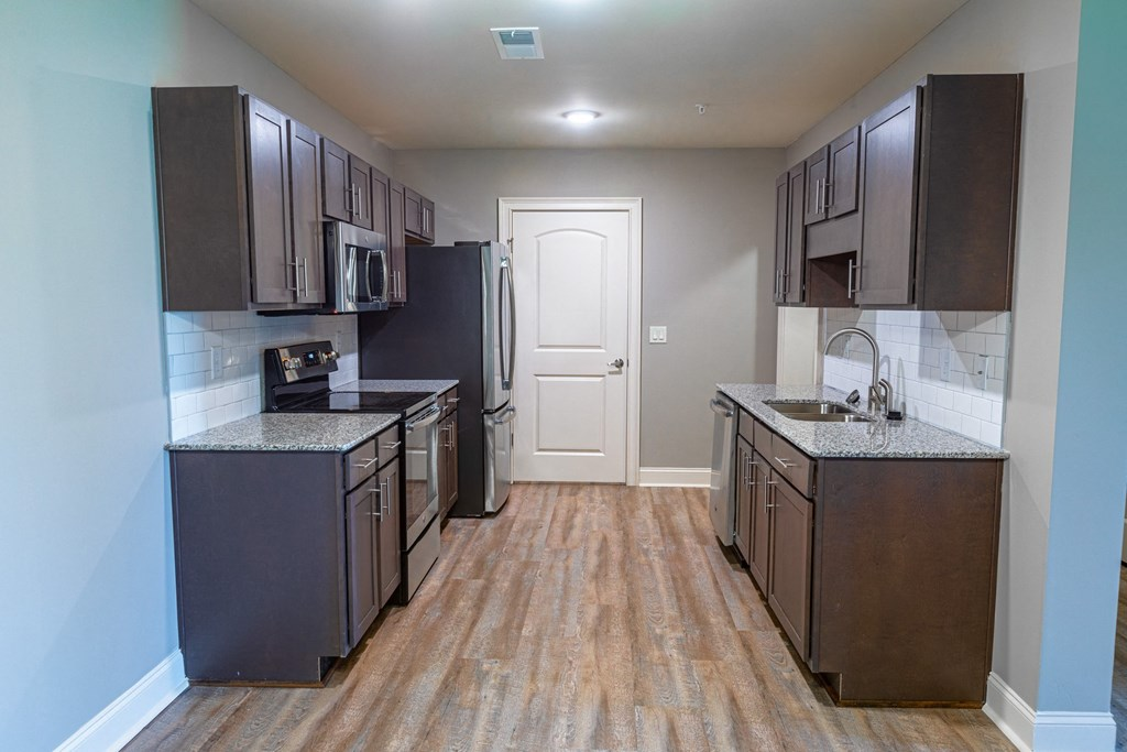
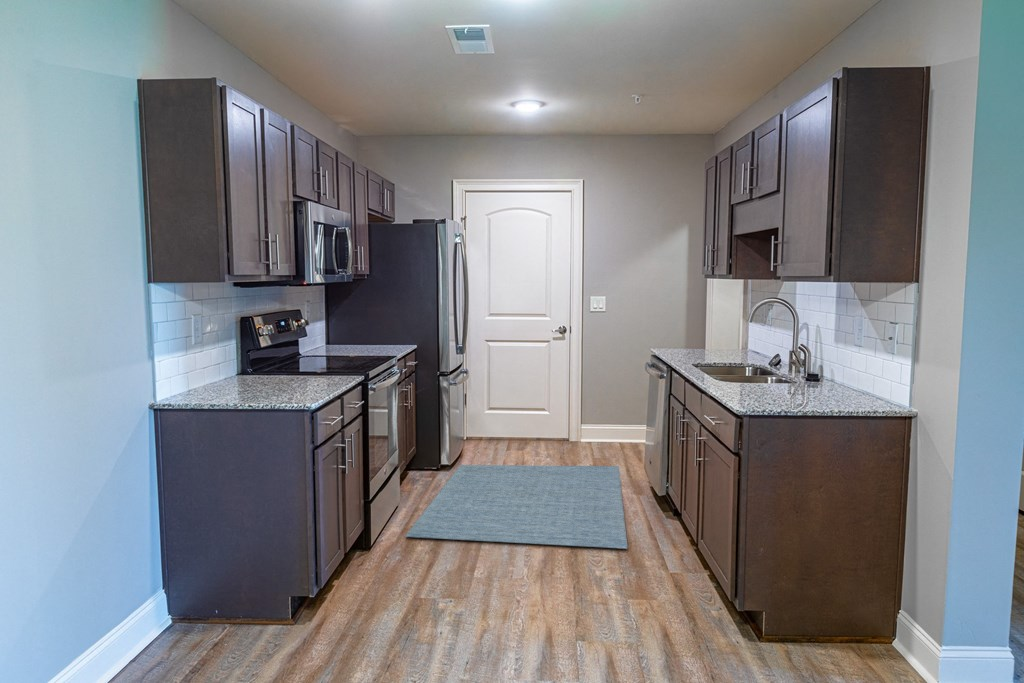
+ rug [405,464,629,550]
